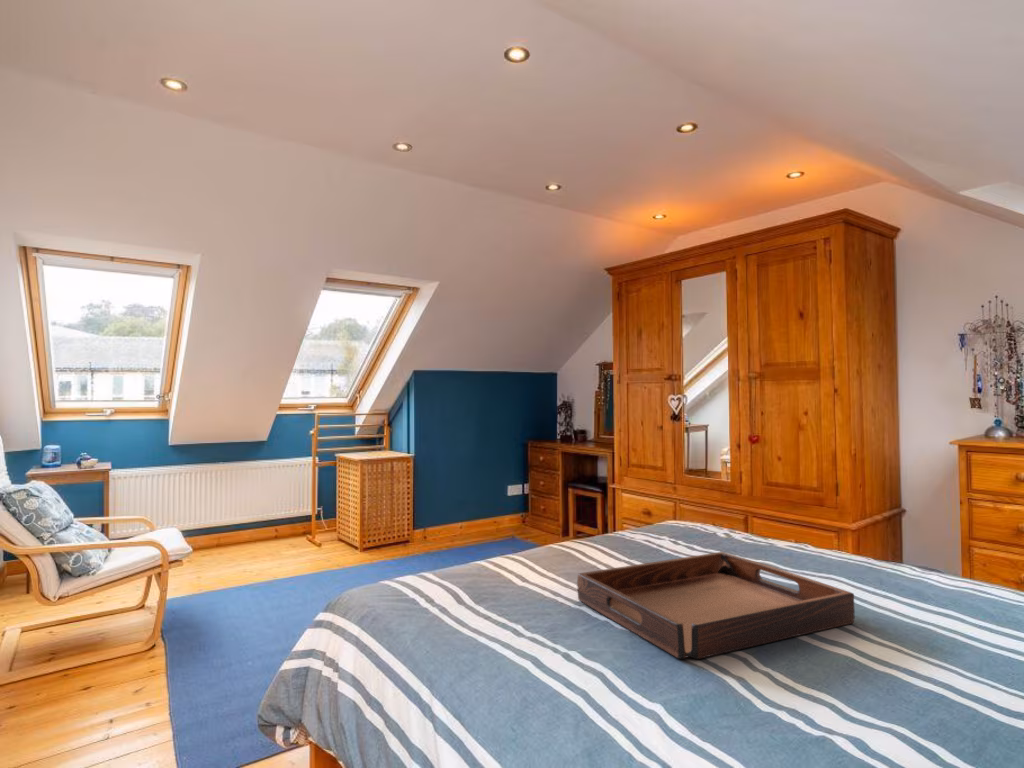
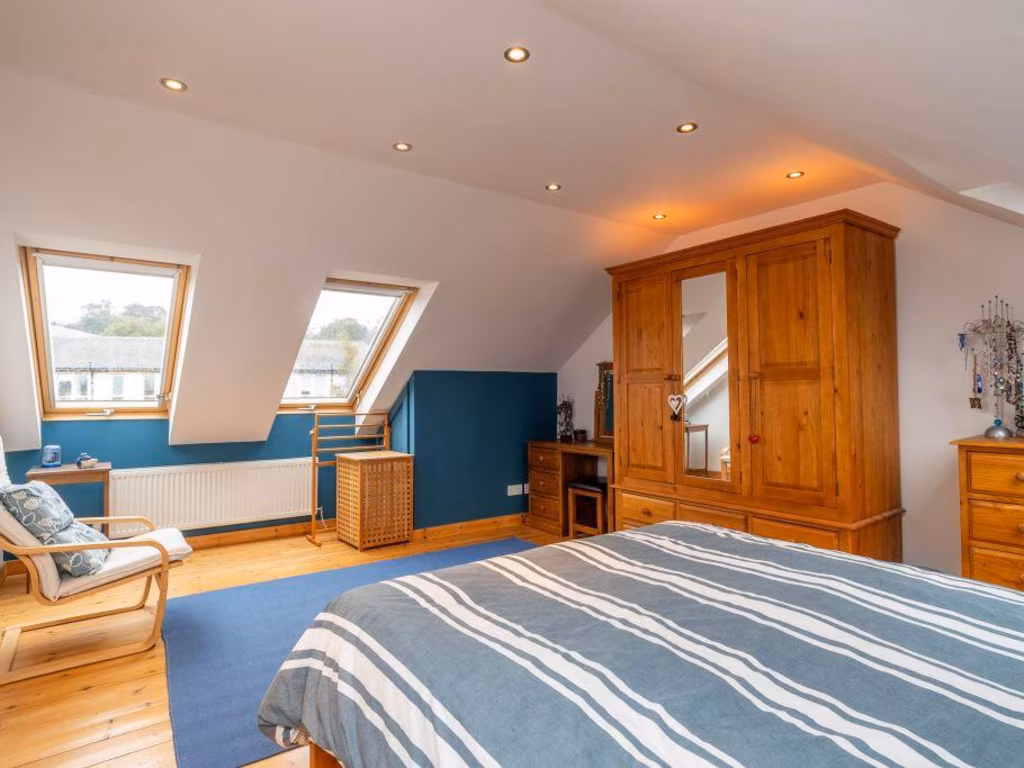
- serving tray [576,551,856,660]
